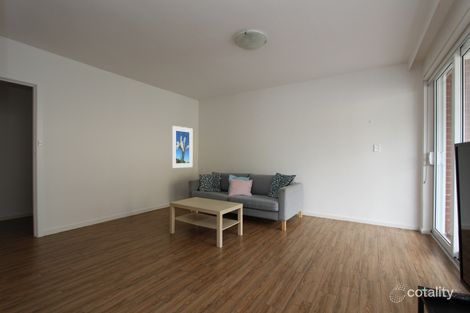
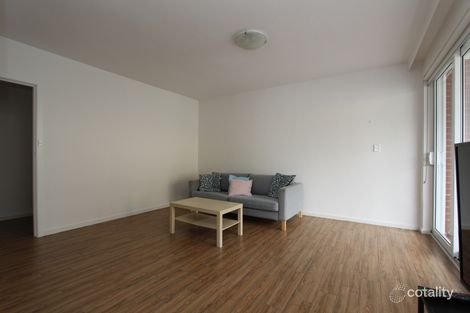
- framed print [171,125,193,169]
